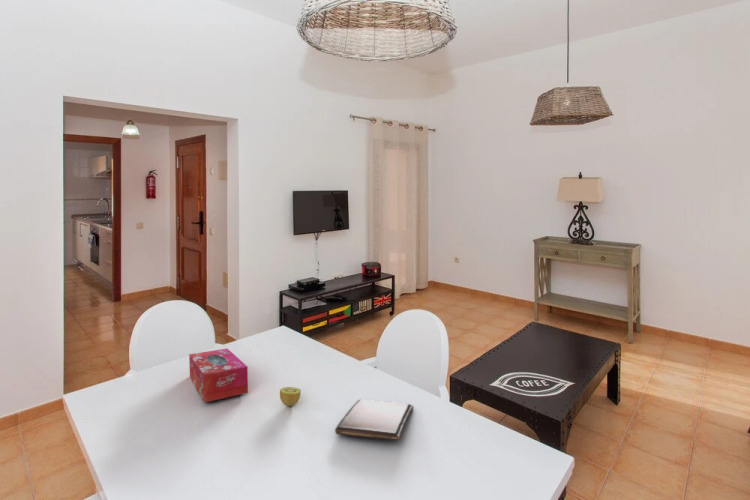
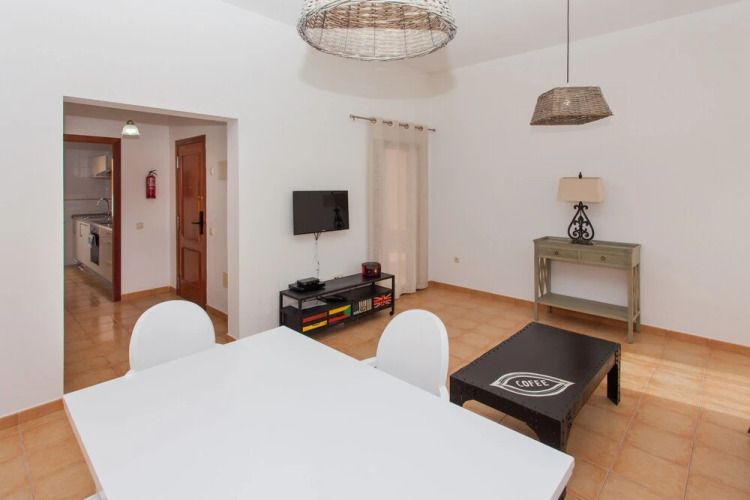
- book [334,399,414,441]
- tissue box [188,347,249,403]
- fruit [279,386,302,407]
